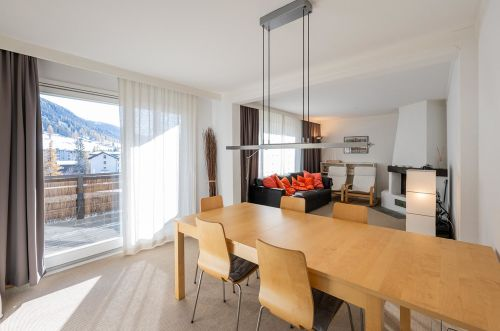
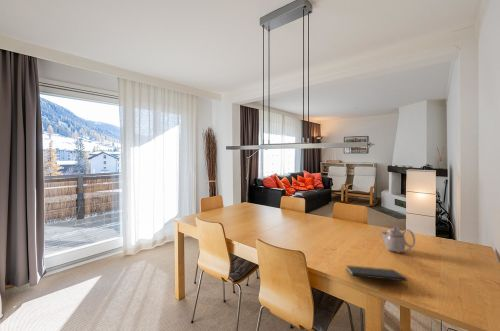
+ notepad [345,264,409,289]
+ teapot [379,225,416,254]
